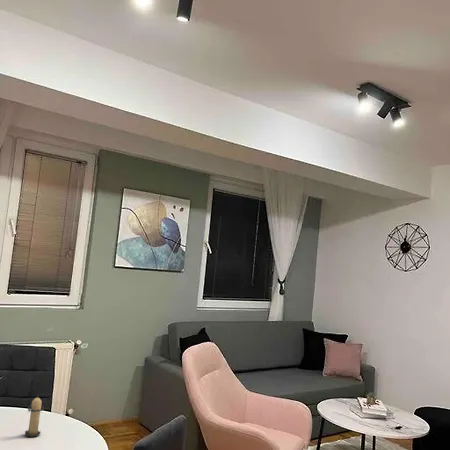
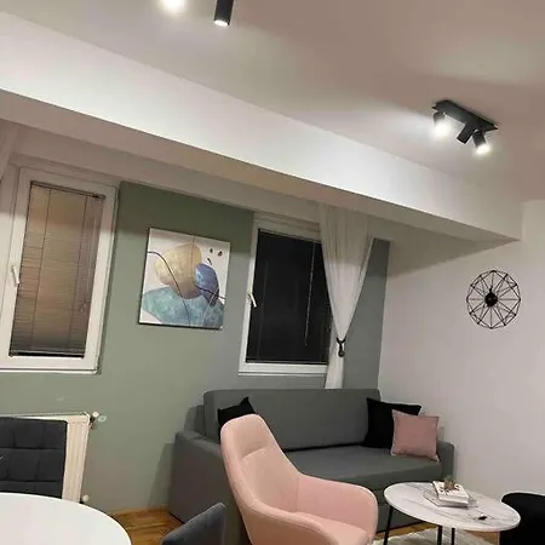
- candle [24,394,45,438]
